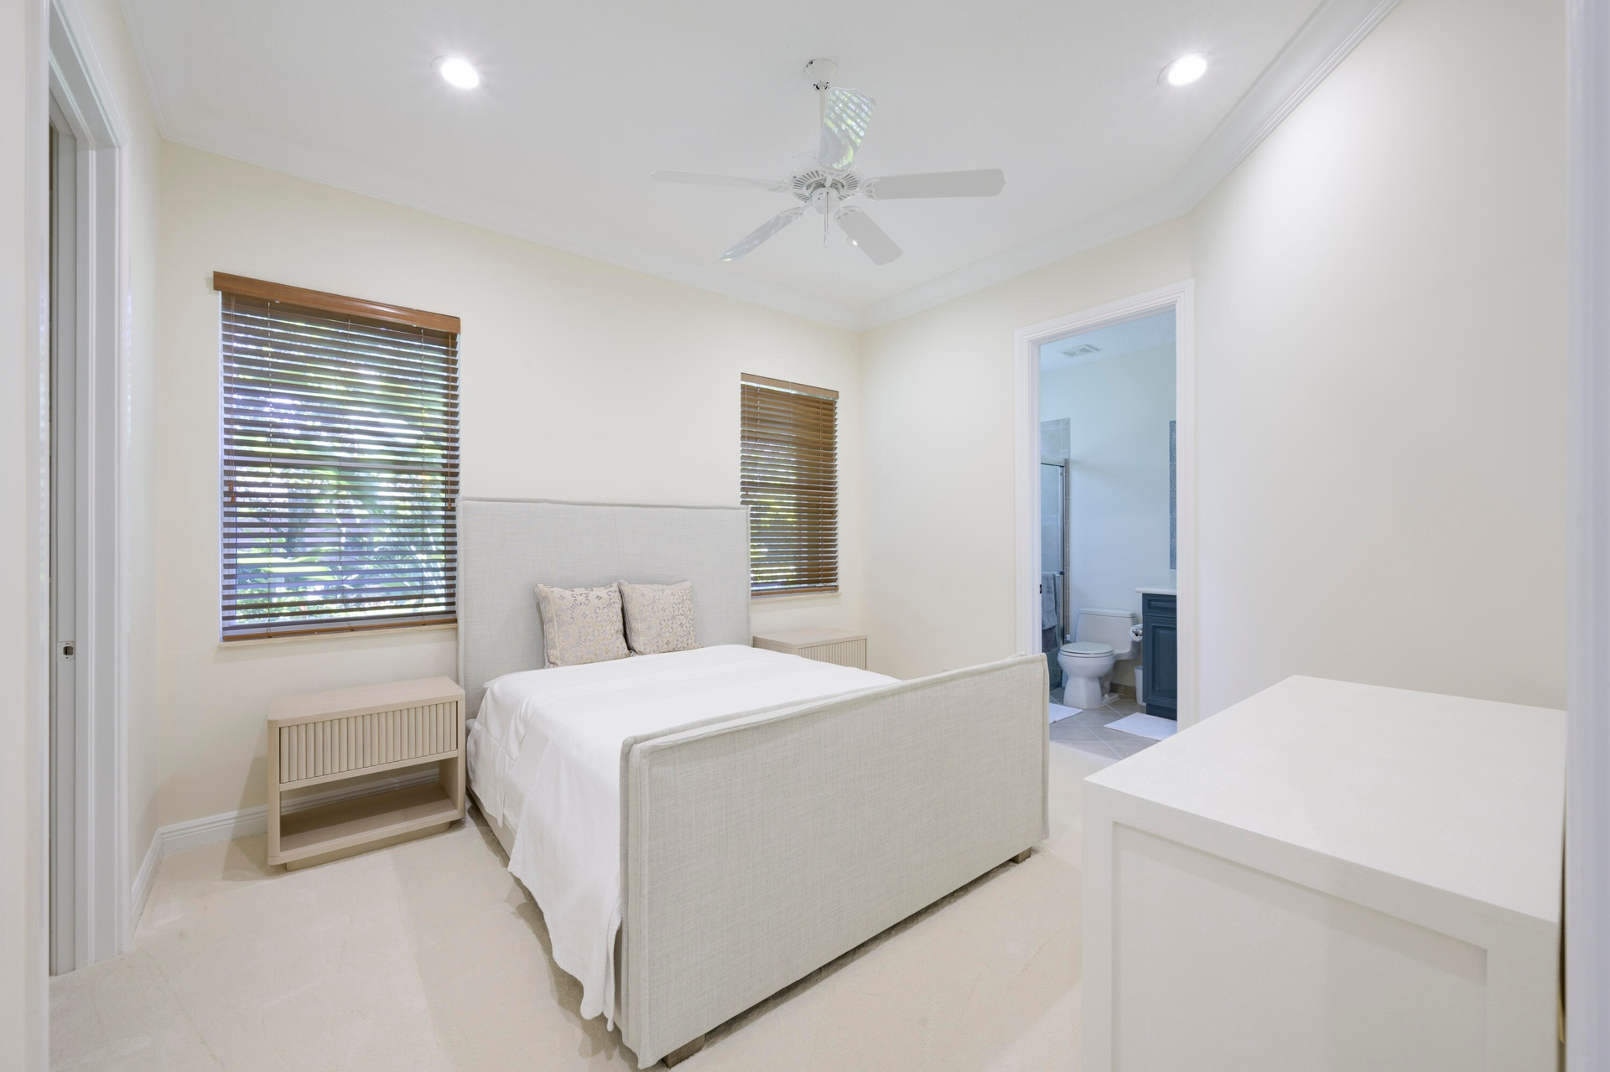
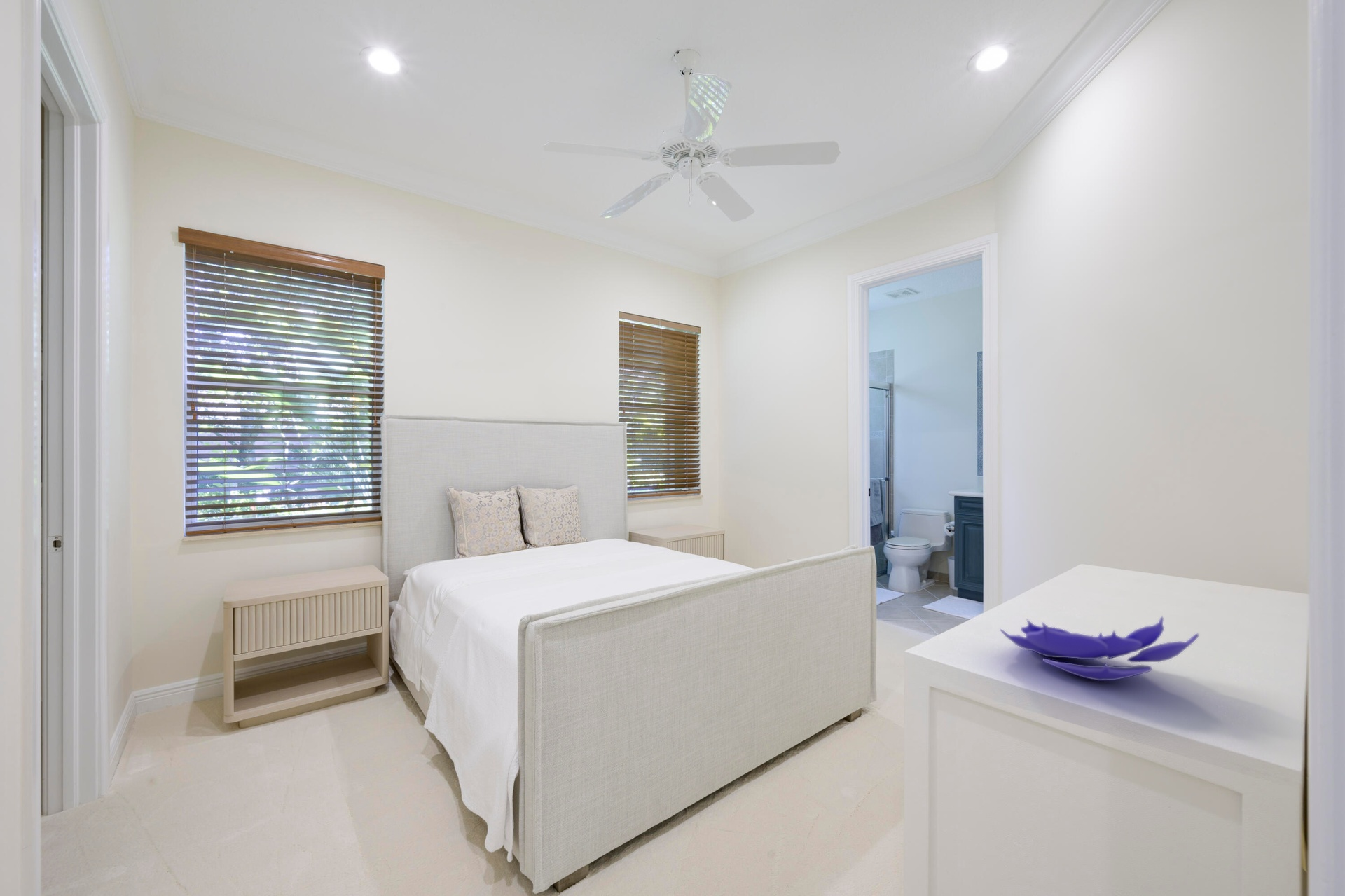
+ decorative bowl [1000,616,1199,682]
